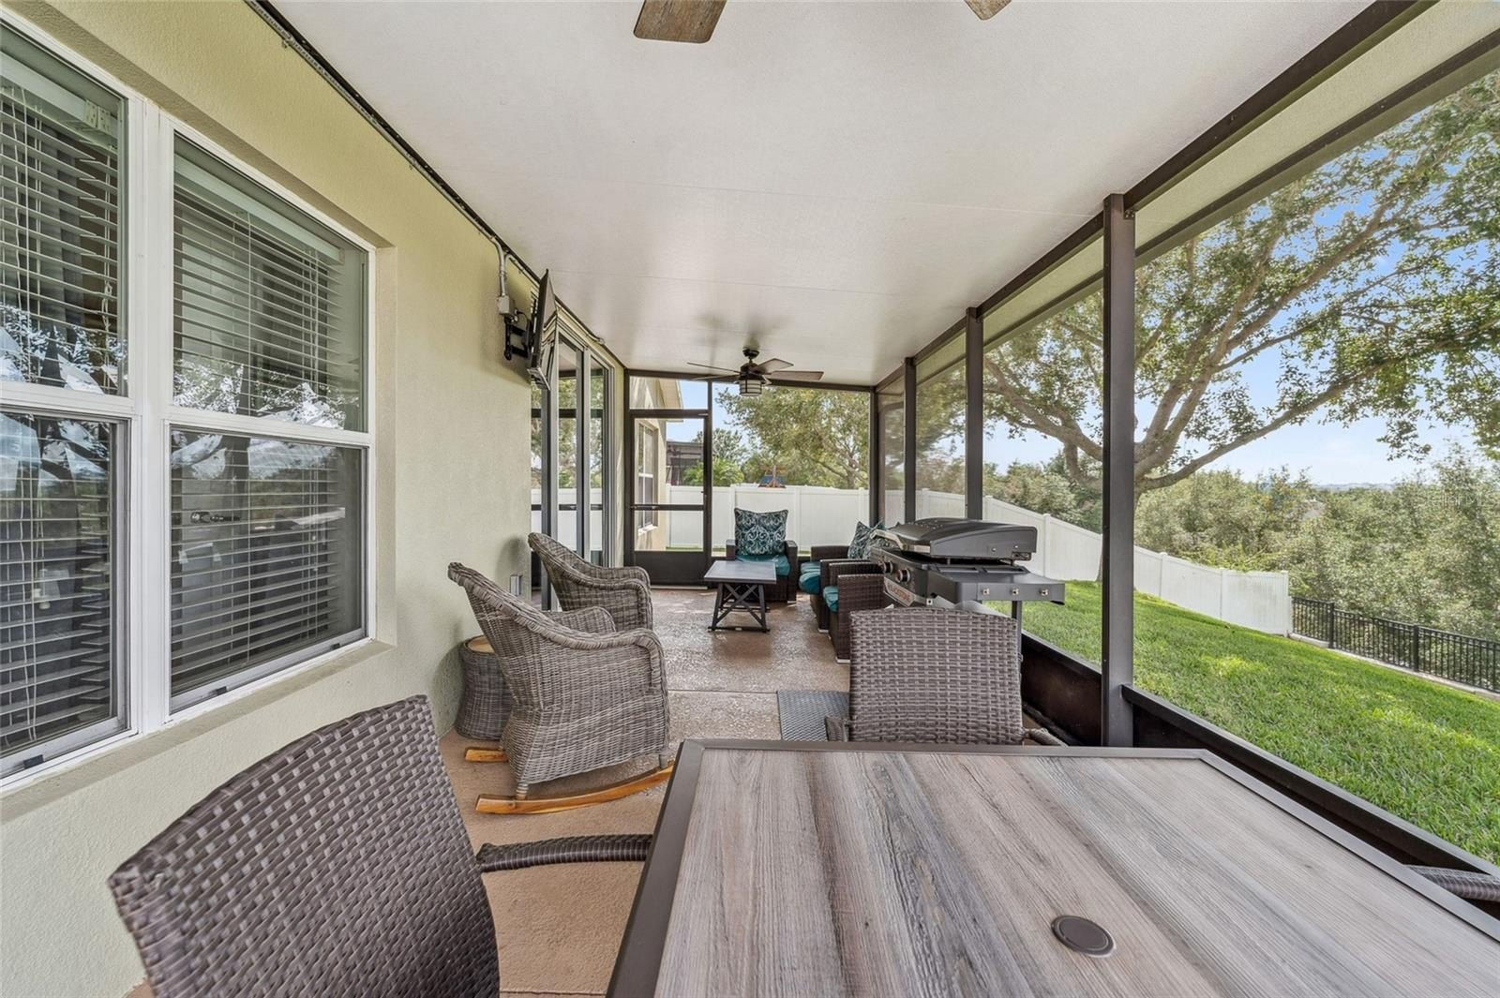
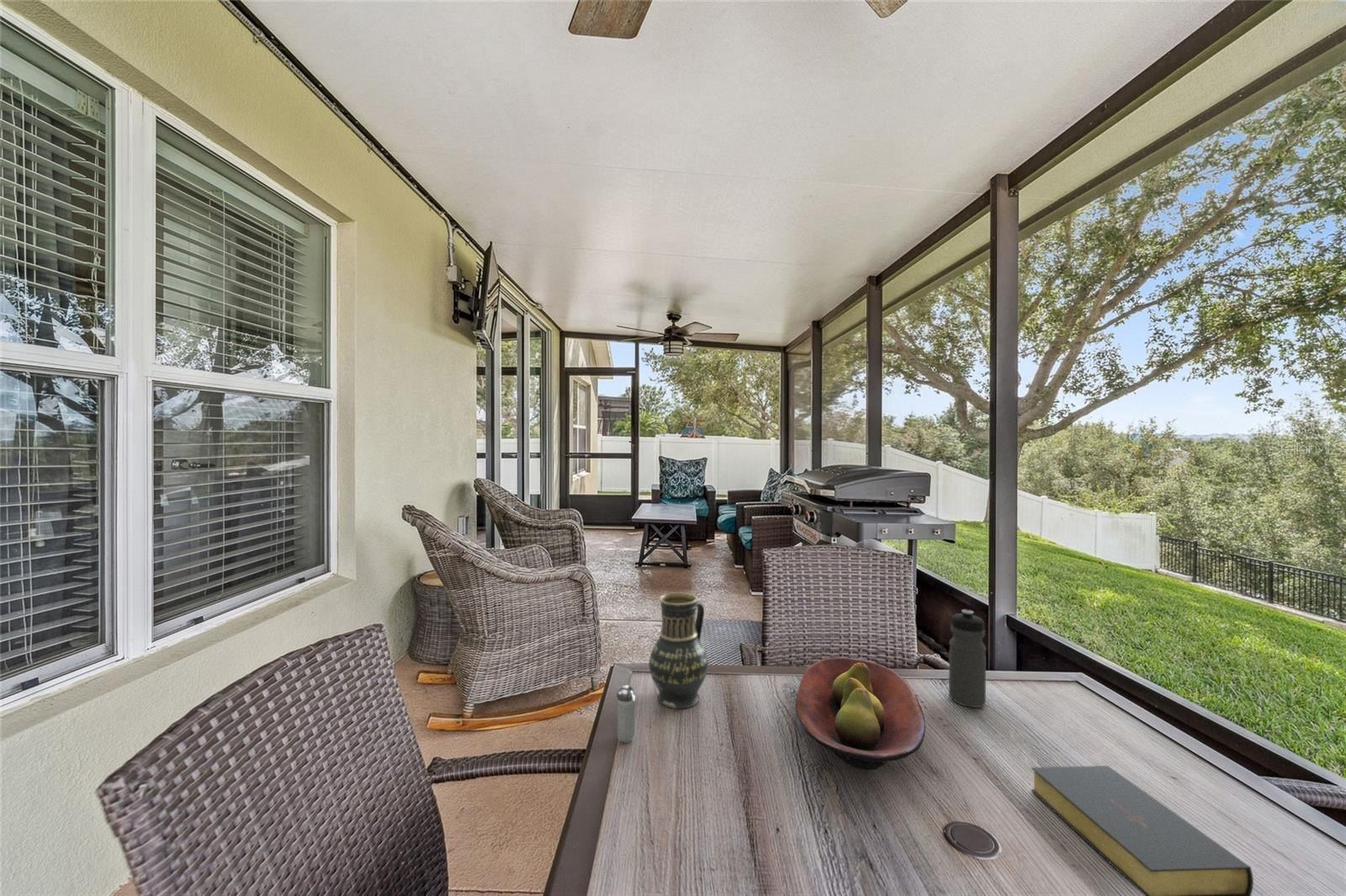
+ shaker [616,684,636,744]
+ vase [648,592,709,709]
+ bible [1031,765,1254,896]
+ water bottle [948,609,987,708]
+ fruit bowl [795,656,926,771]
